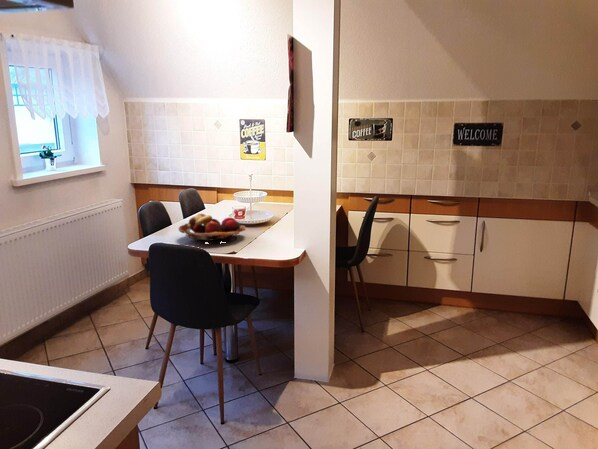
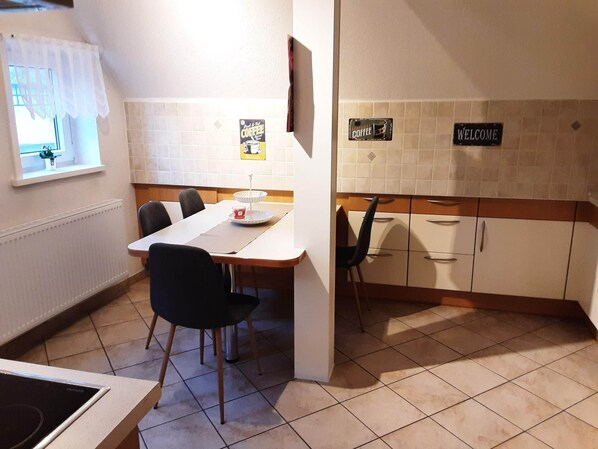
- fruit basket [178,213,246,244]
